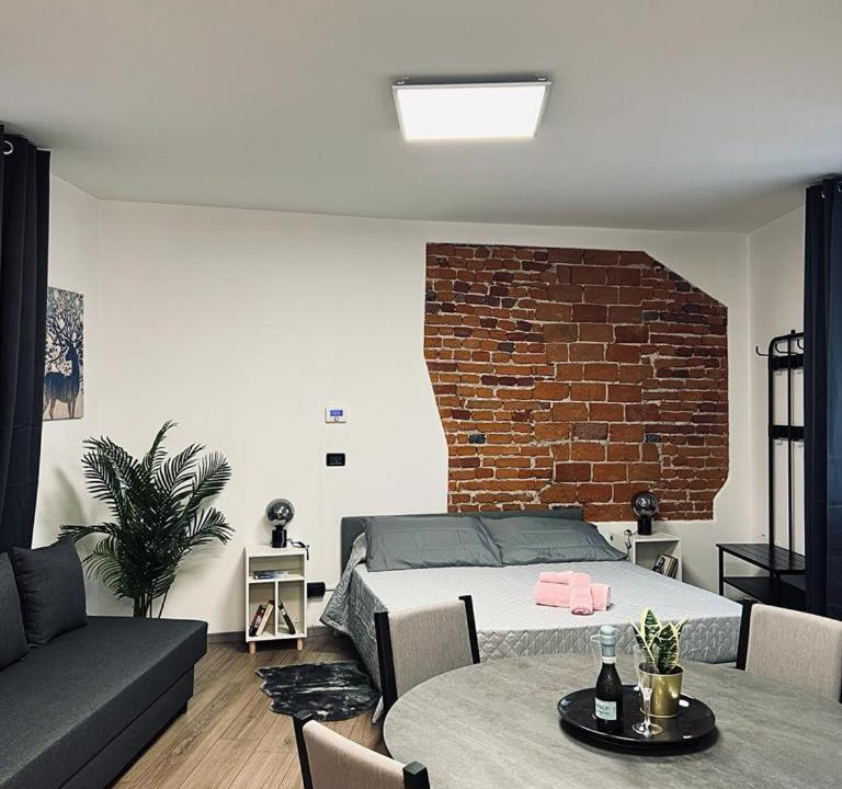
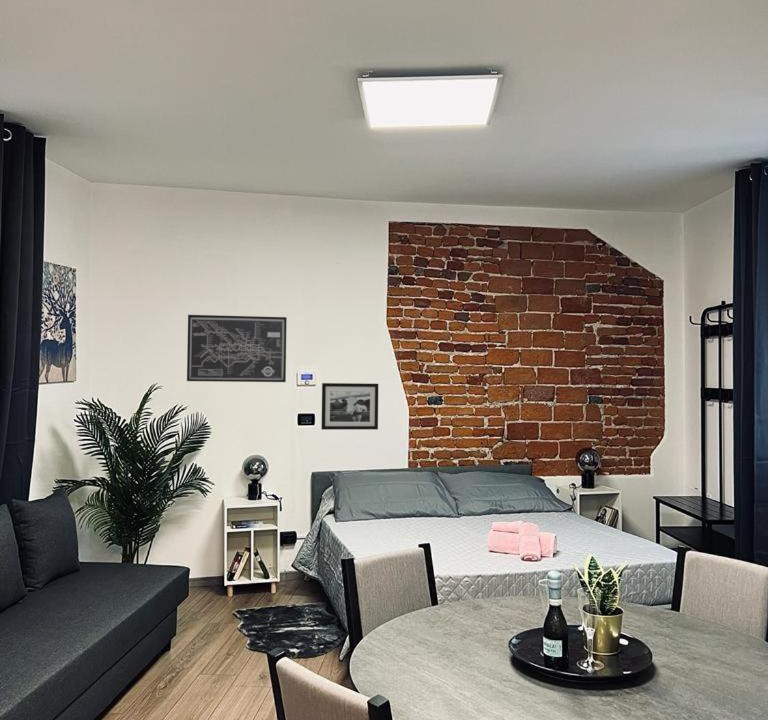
+ wall art [186,314,288,383]
+ picture frame [321,382,379,431]
